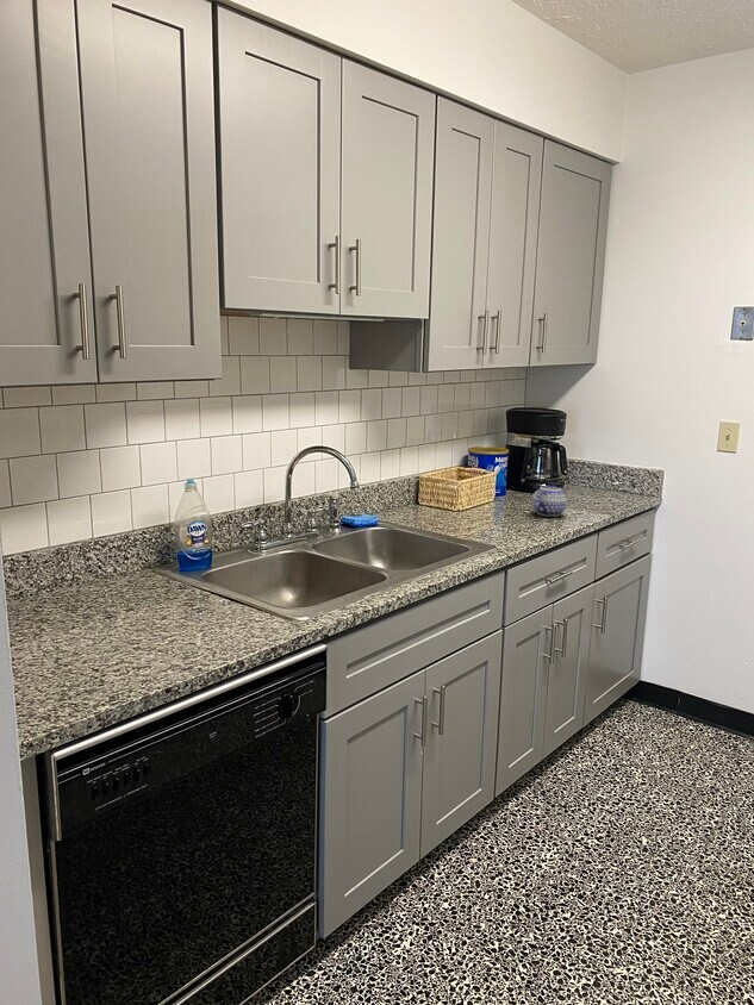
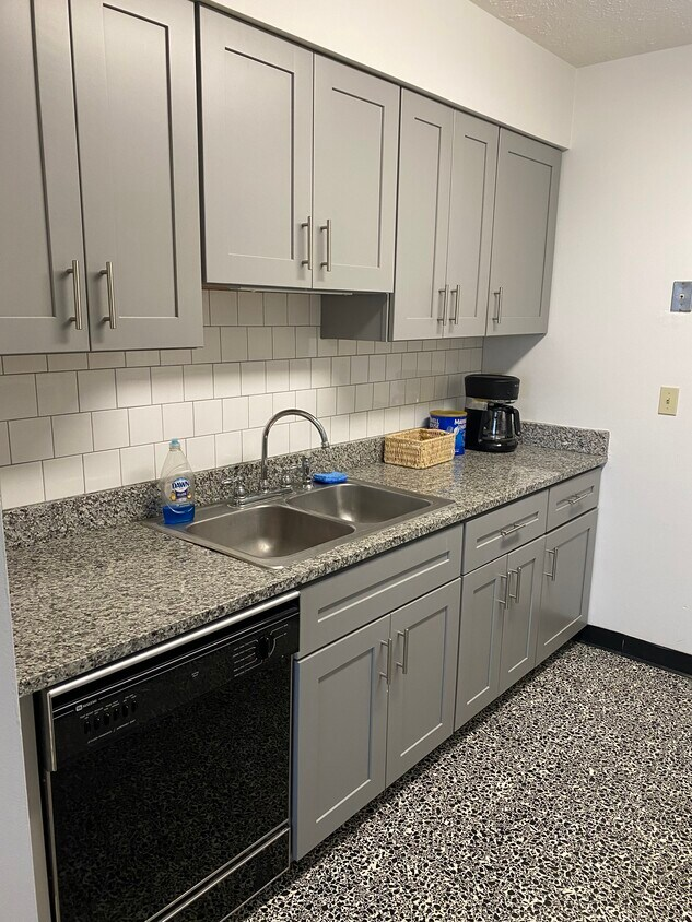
- teapot [531,481,567,518]
